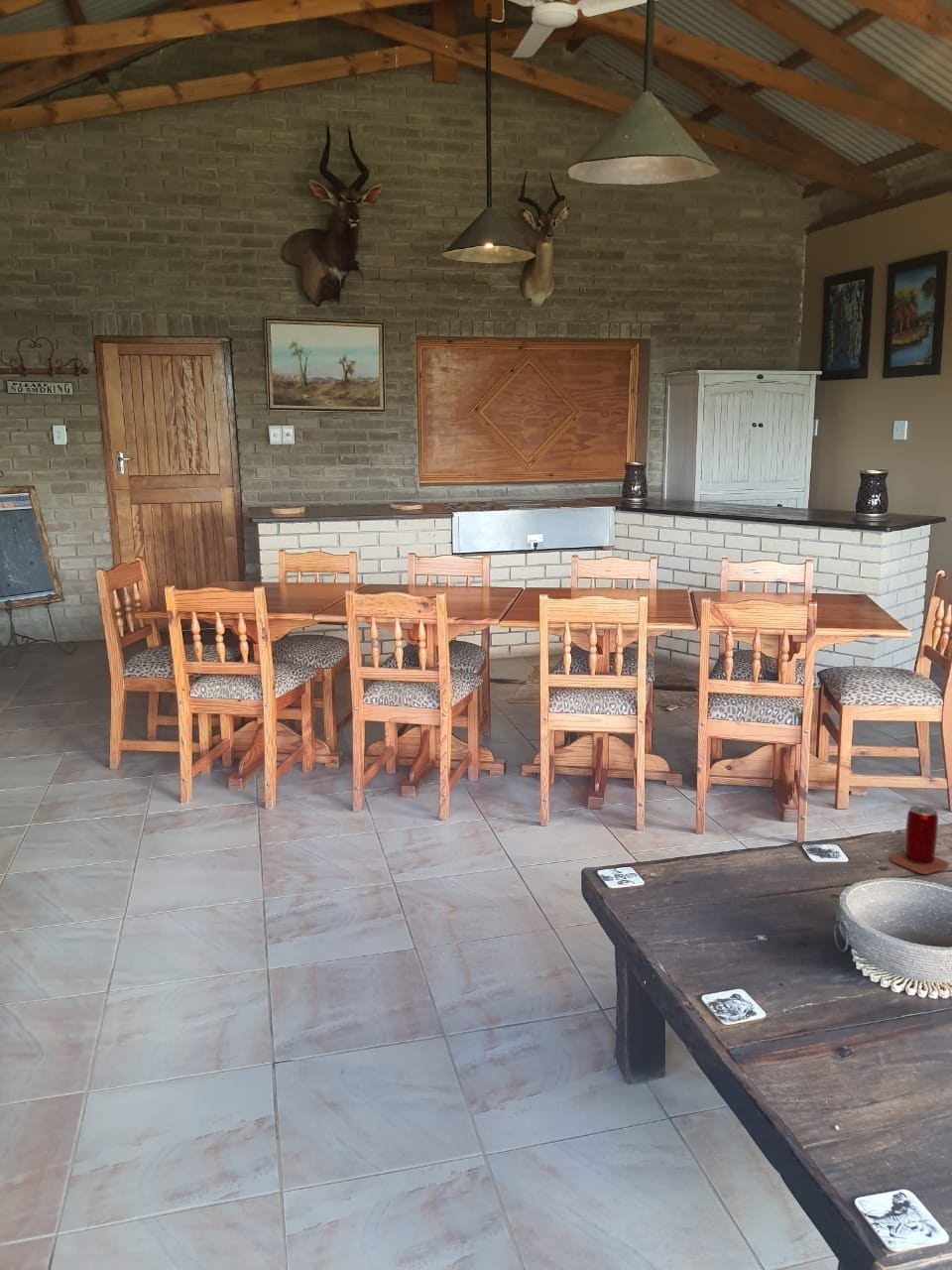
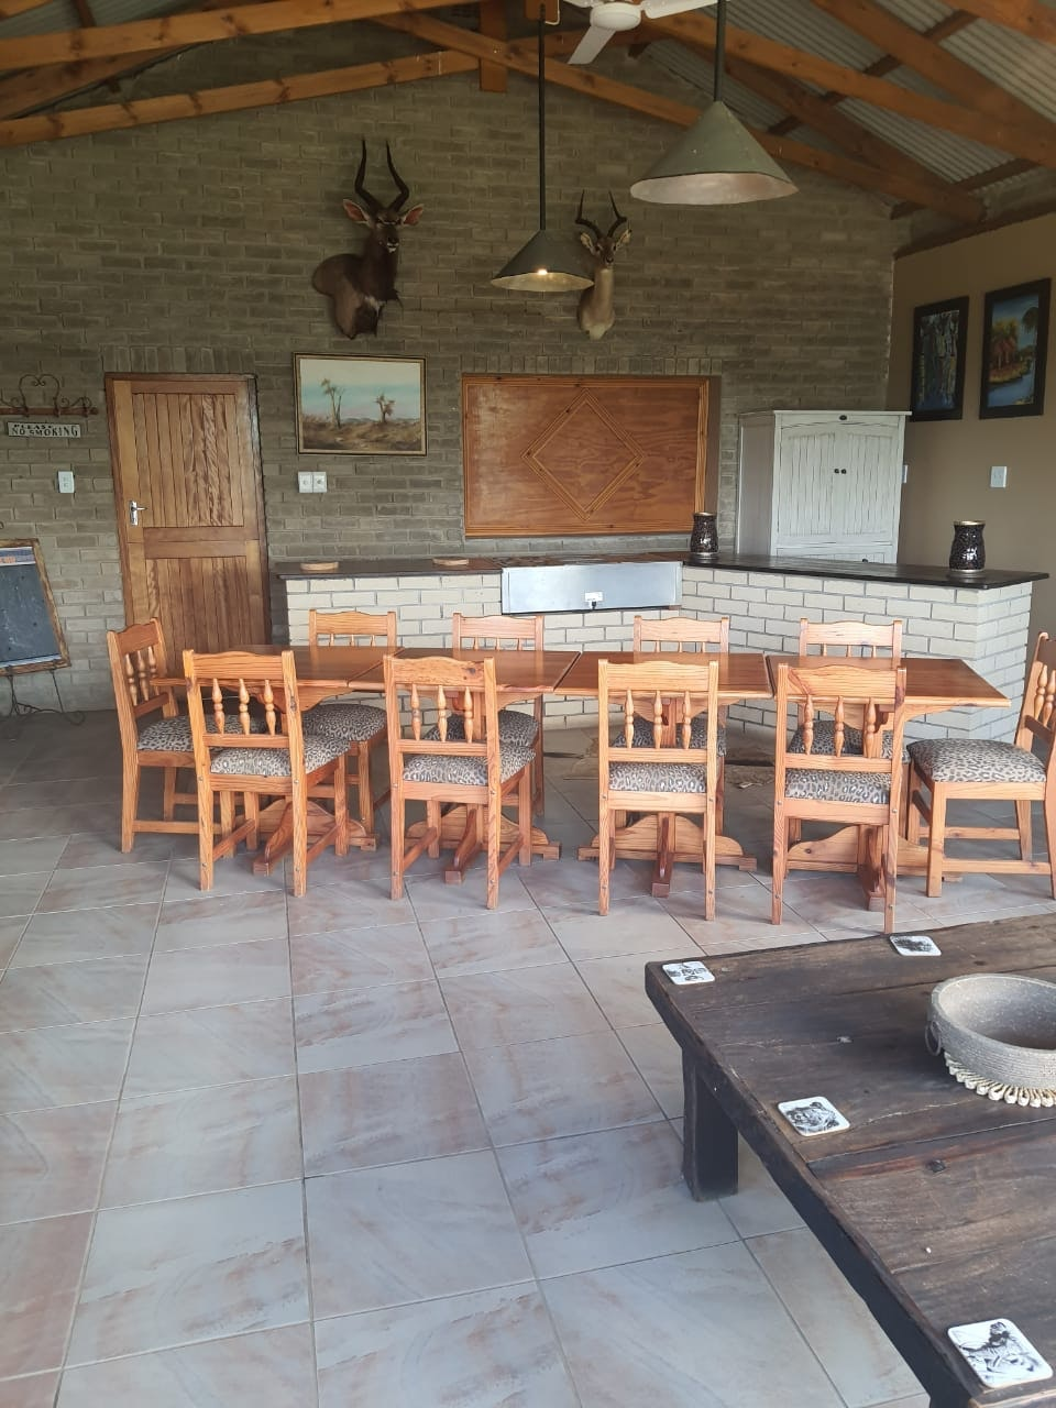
- beer can [890,805,950,875]
